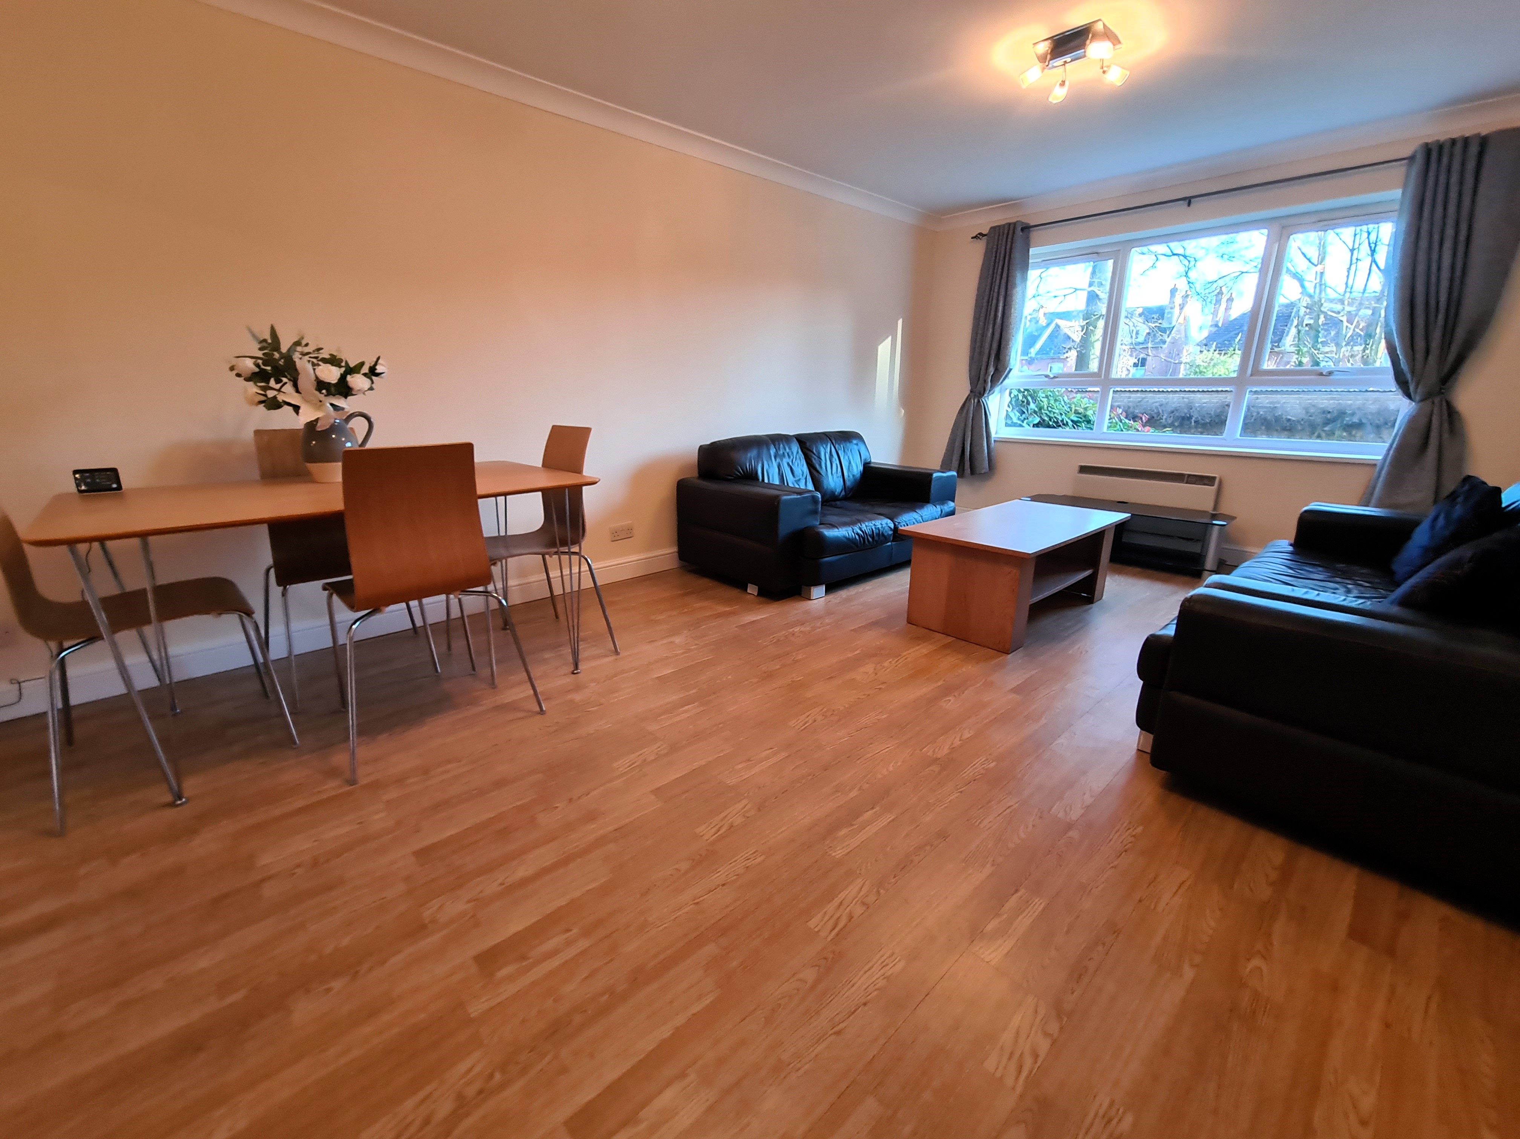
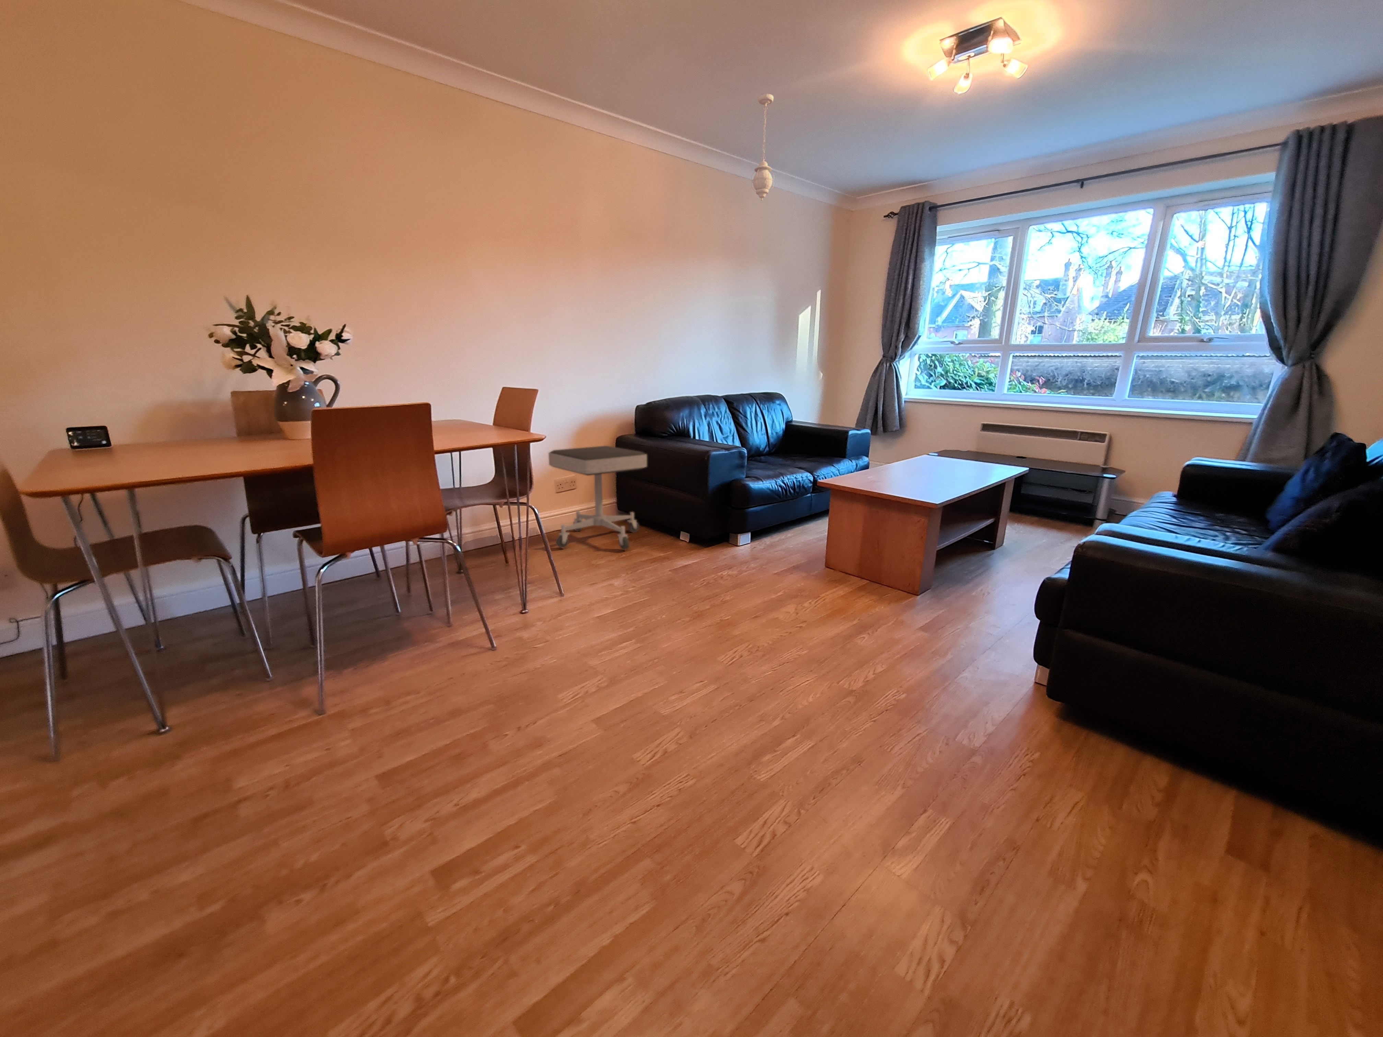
+ pendant light [750,94,774,202]
+ stool [548,446,647,550]
